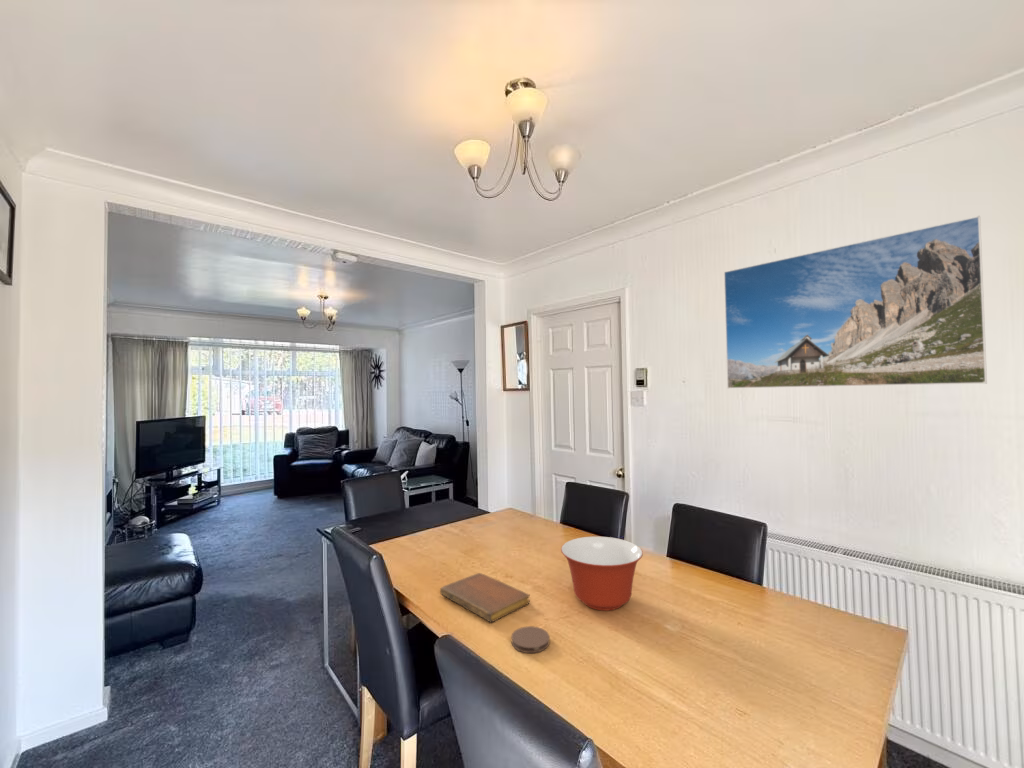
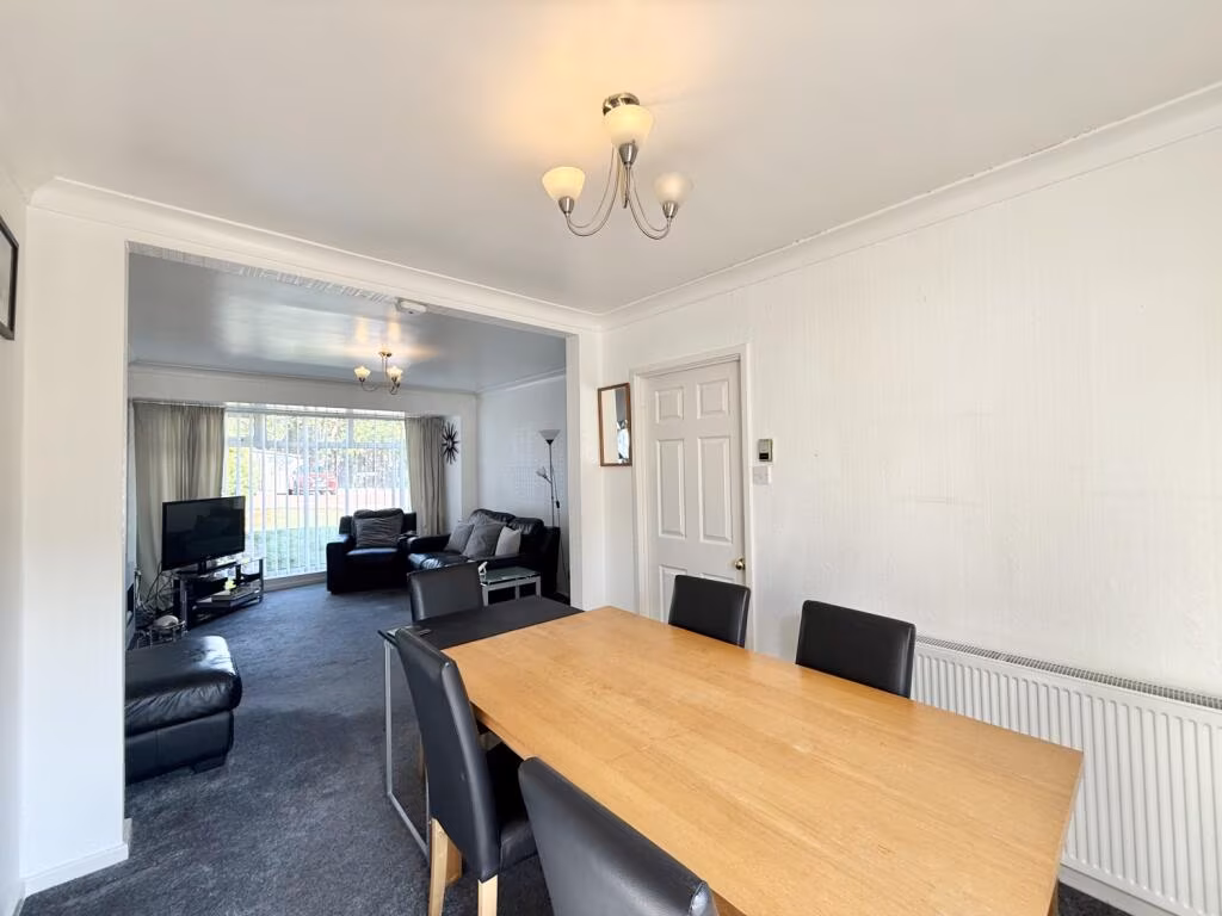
- mixing bowl [560,536,644,612]
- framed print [723,215,988,389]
- coaster [510,625,551,654]
- notebook [439,572,531,623]
